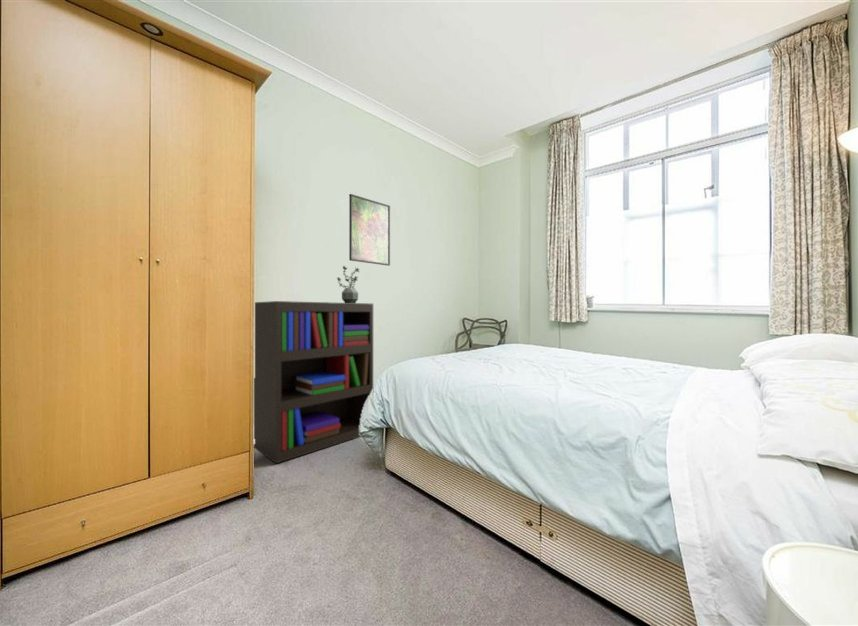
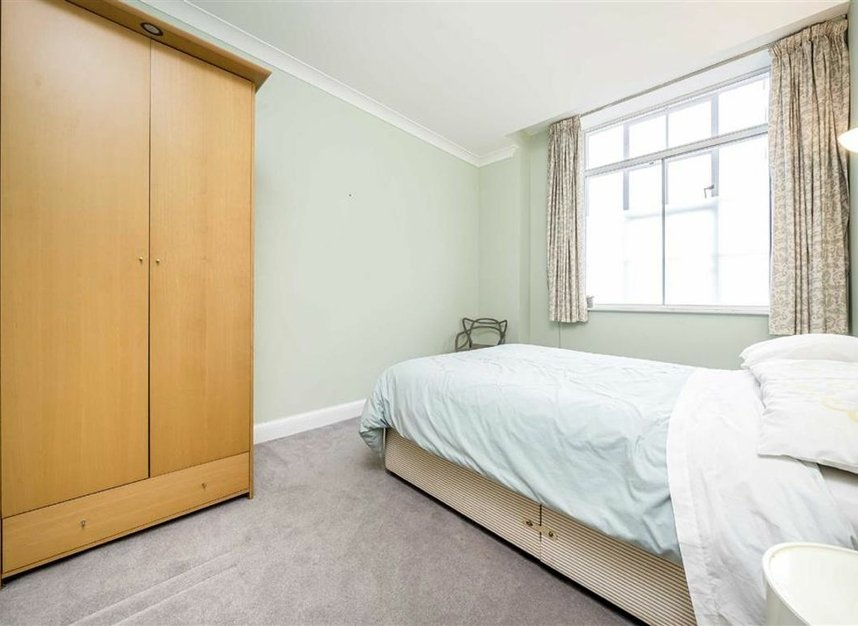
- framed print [348,193,391,267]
- bookshelf [253,300,374,465]
- potted plant [336,265,361,303]
